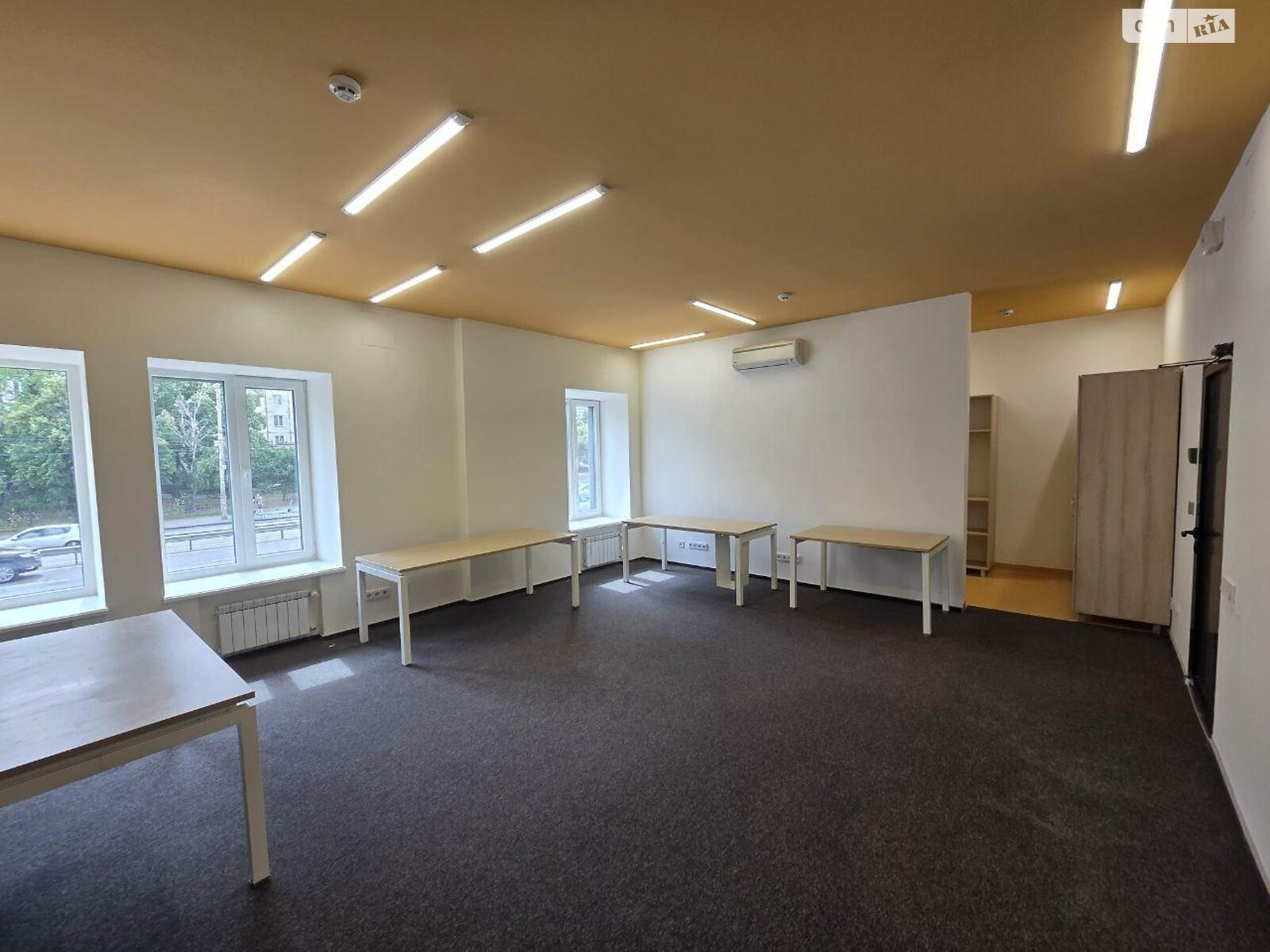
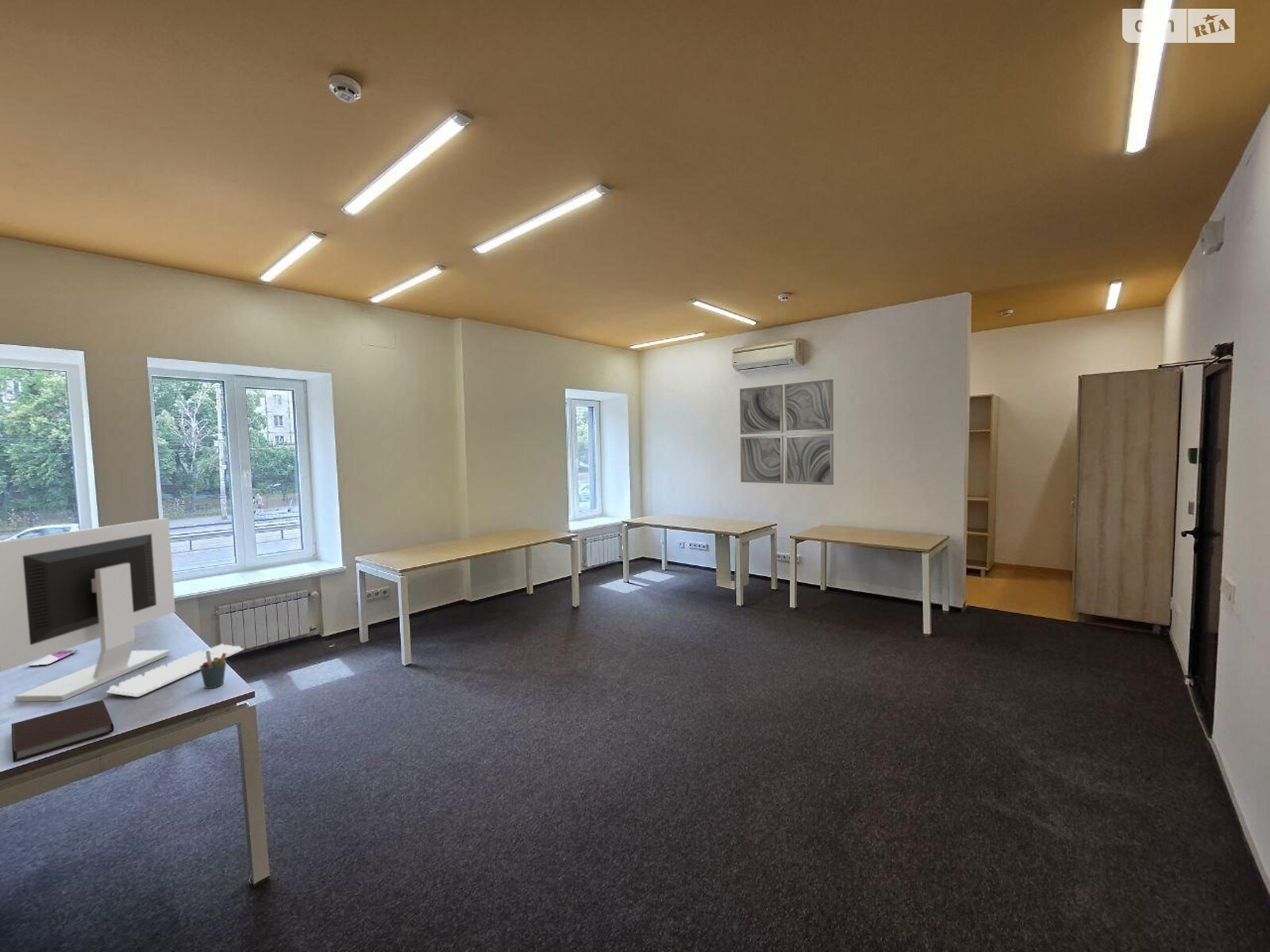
+ wall art [739,378,834,486]
+ keyboard [106,643,244,698]
+ smartphone [28,649,79,666]
+ computer monitor [0,517,176,702]
+ pen holder [199,651,227,689]
+ notebook [10,700,114,763]
